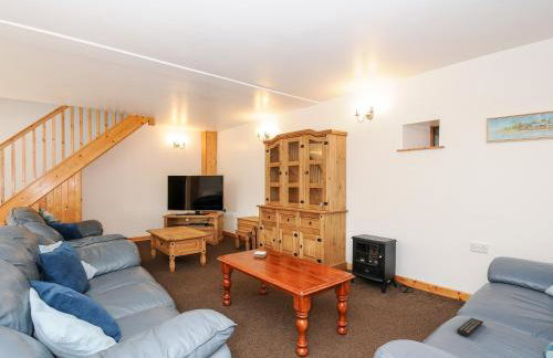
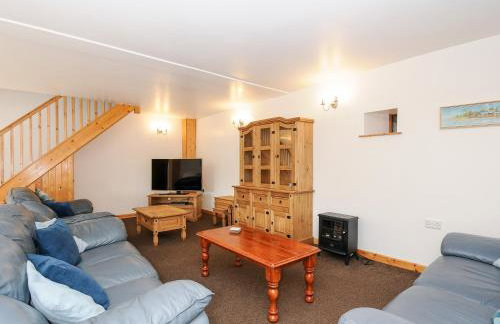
- remote control [456,317,484,338]
